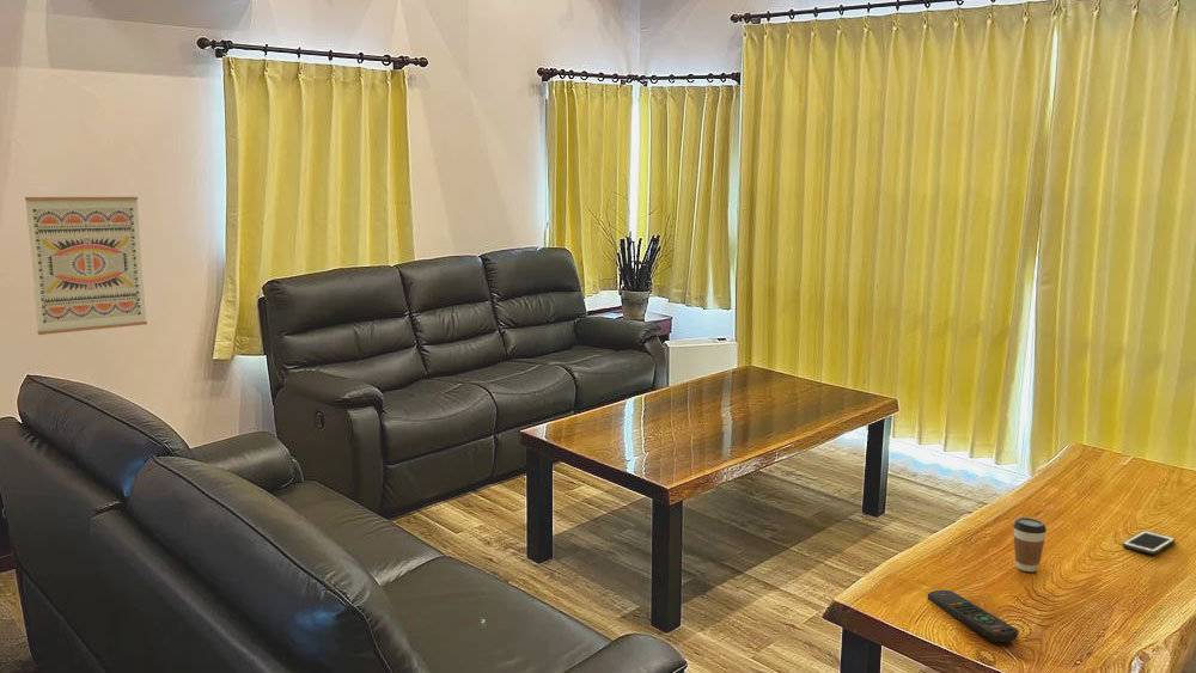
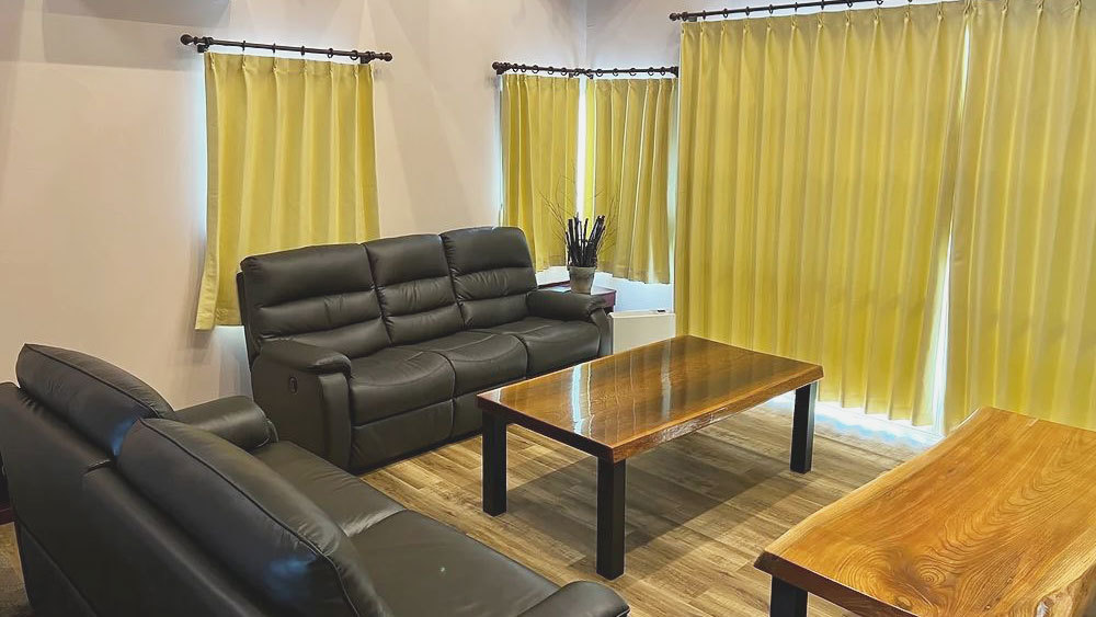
- wall art [24,196,148,336]
- cell phone [1122,530,1177,556]
- coffee cup [1012,516,1048,573]
- remote control [927,589,1019,643]
